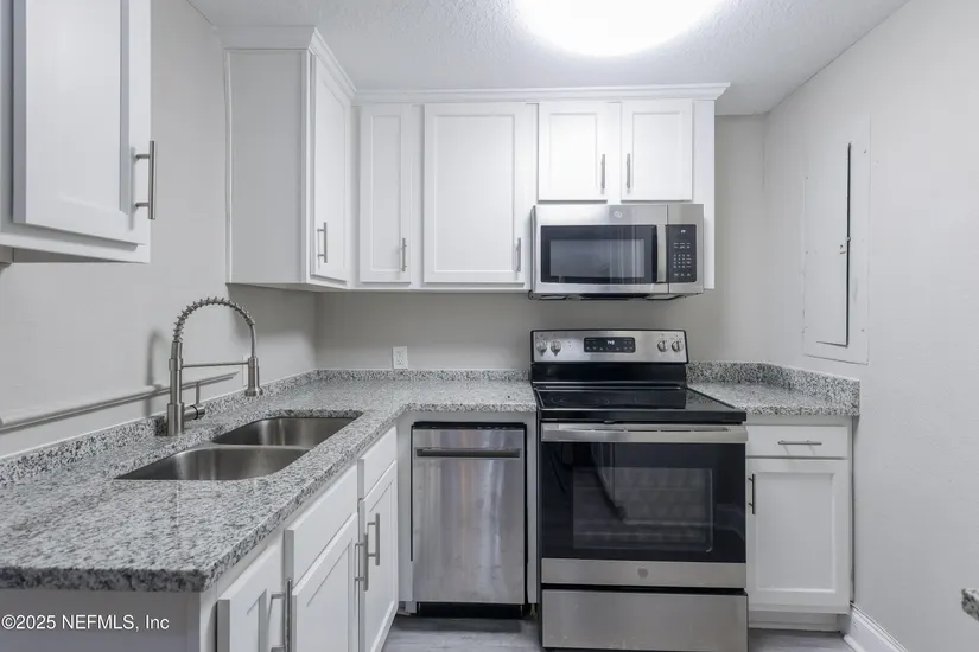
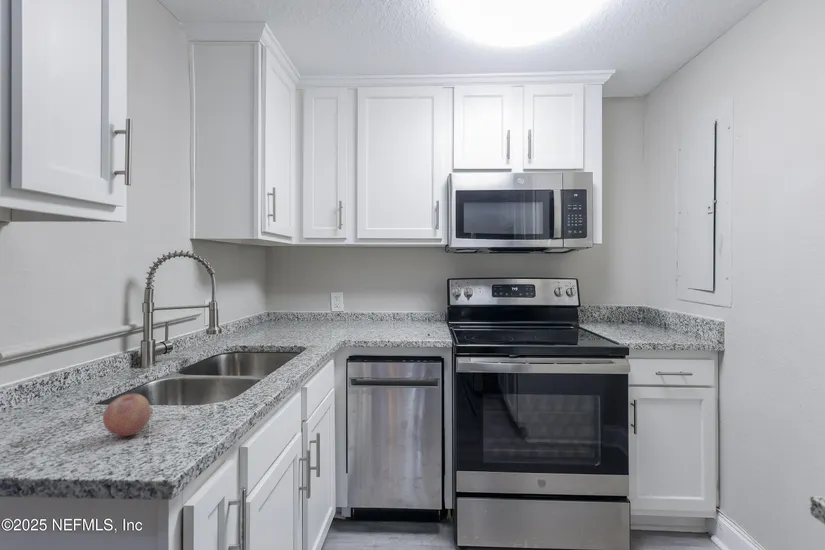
+ fruit [102,392,152,437]
